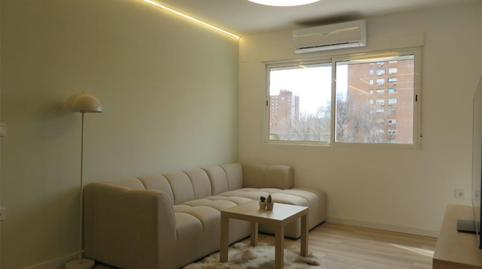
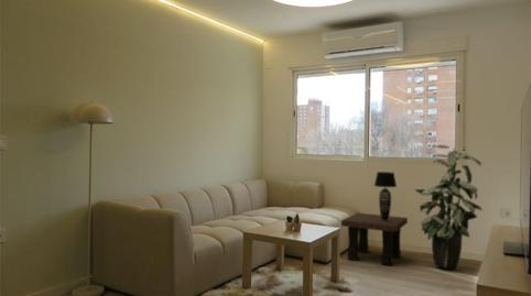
+ indoor plant [413,144,484,270]
+ side table [340,212,409,267]
+ table lamp [373,171,398,221]
